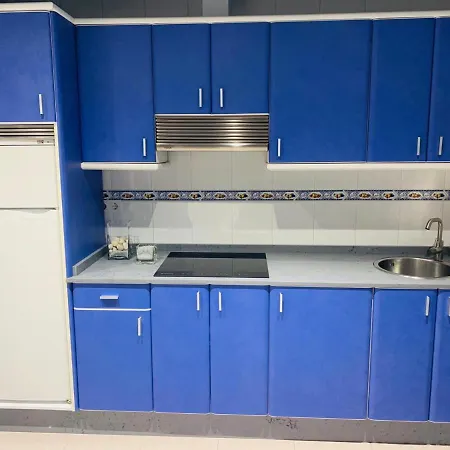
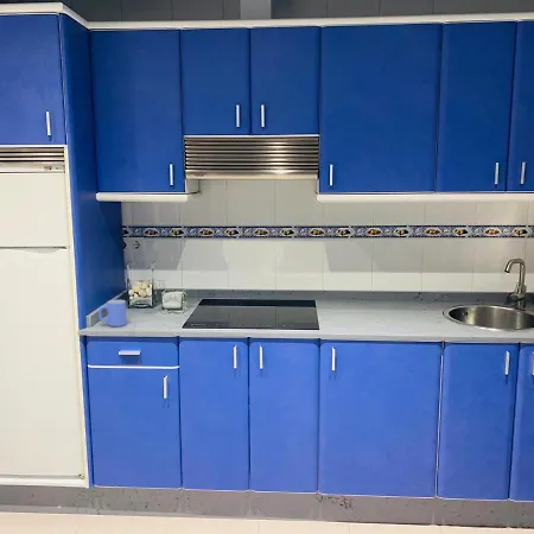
+ mug [97,299,128,328]
